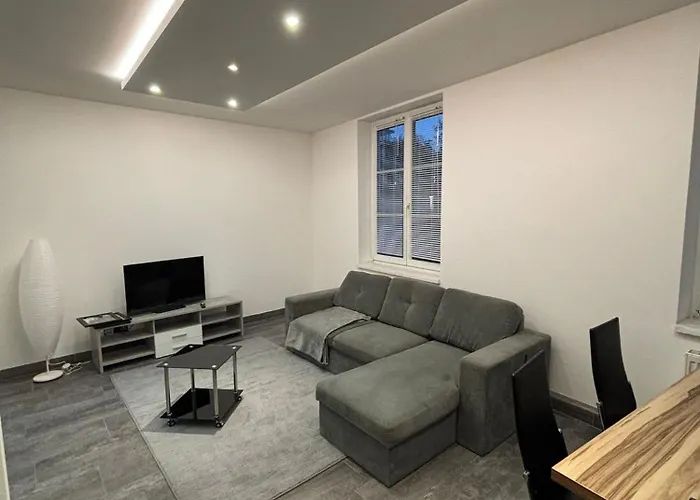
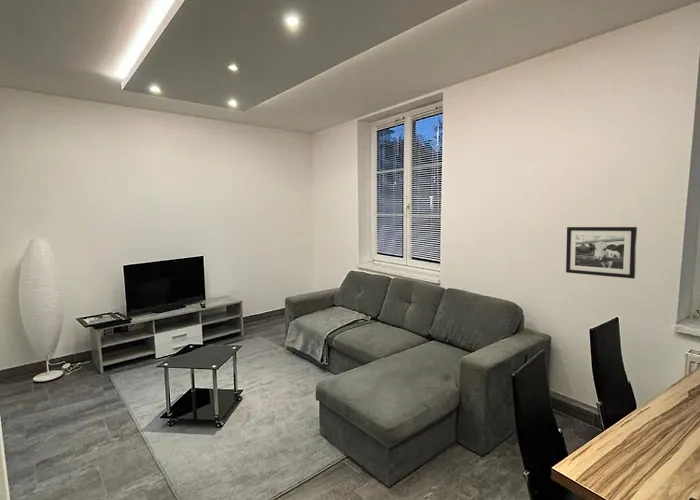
+ picture frame [565,226,638,280]
